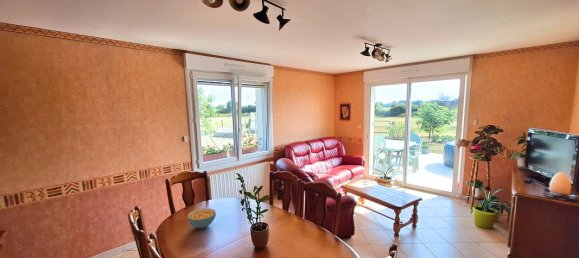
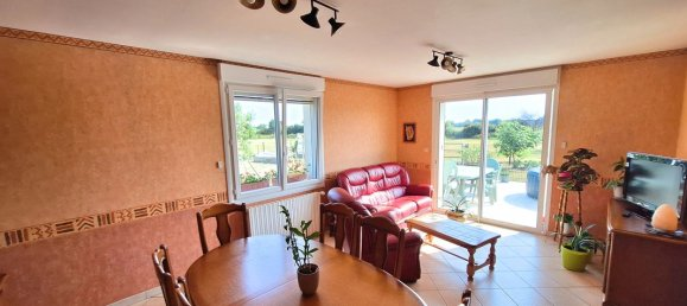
- cereal bowl [187,207,217,229]
